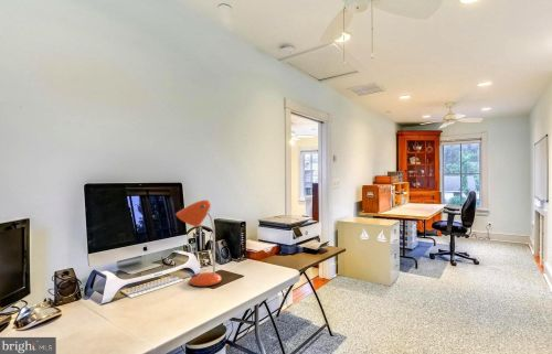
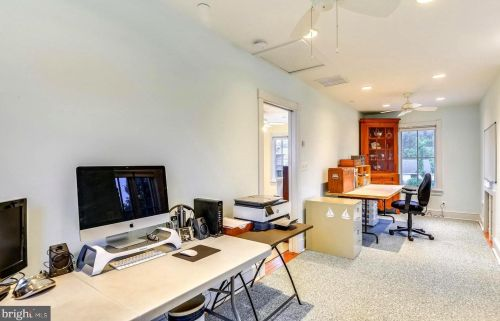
- desk lamp [174,200,223,288]
